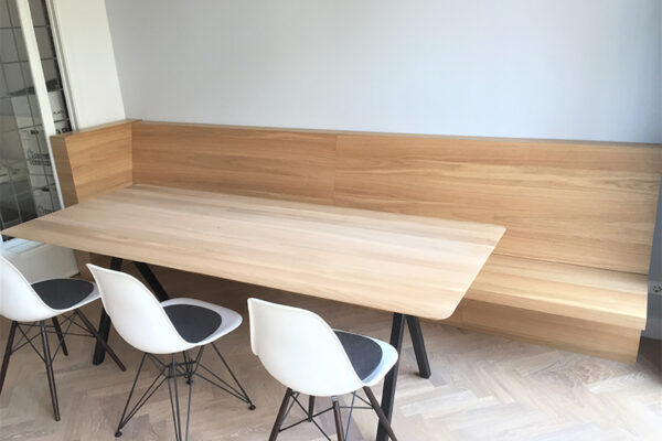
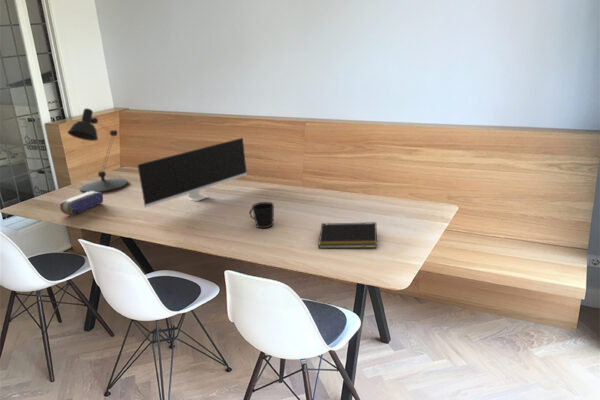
+ notepad [317,221,378,249]
+ monitor [137,137,248,209]
+ pencil case [59,191,104,216]
+ cup [249,201,275,229]
+ desk lamp [66,107,129,193]
